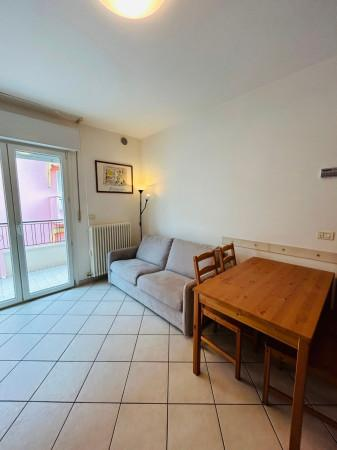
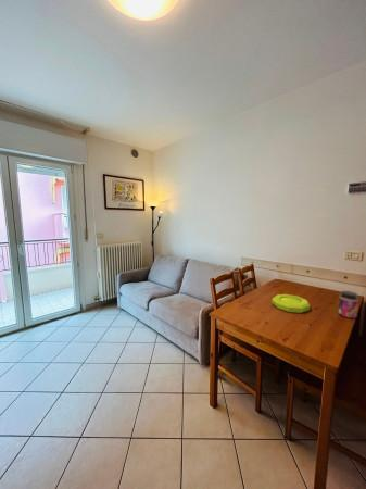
+ bowl [270,293,311,314]
+ jar [337,290,359,319]
